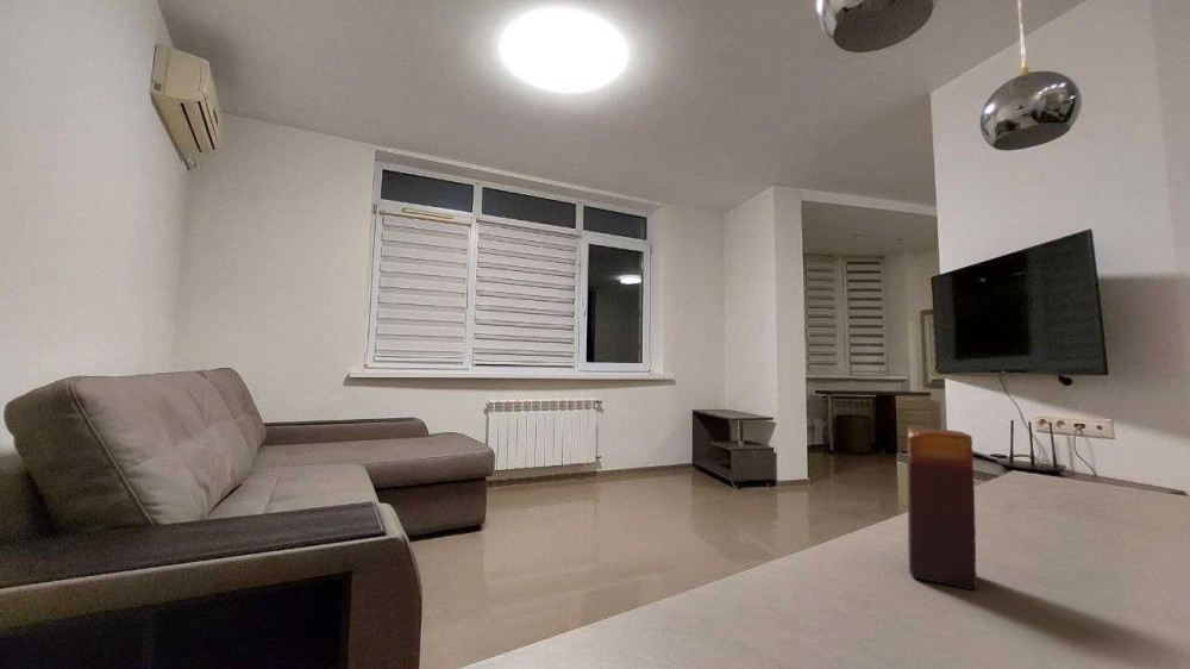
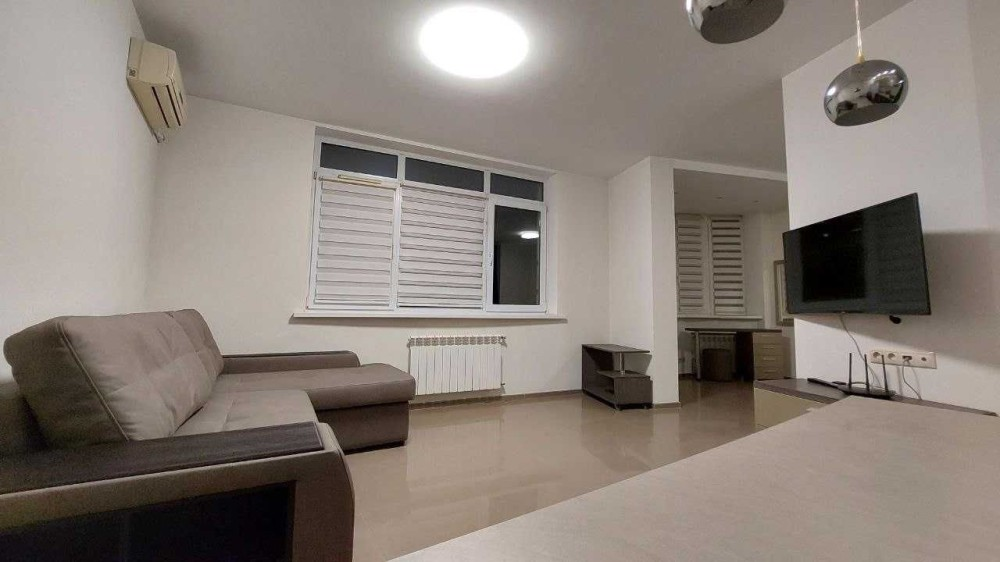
- candle [906,427,978,592]
